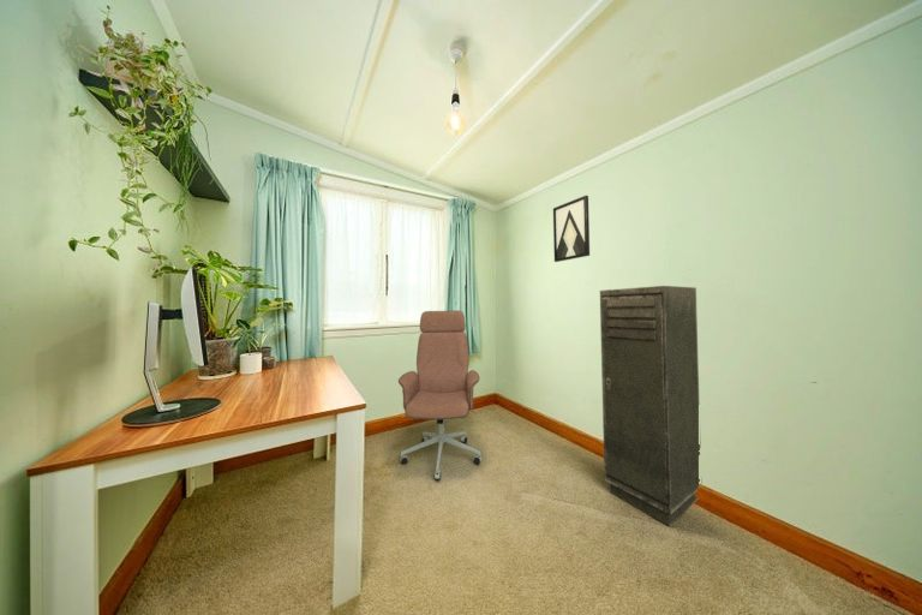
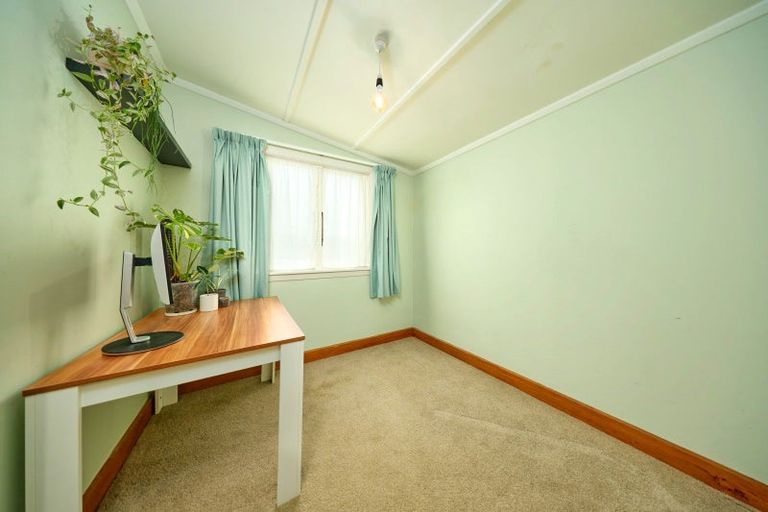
- office chair [397,310,483,480]
- wall art [552,195,591,263]
- storage cabinet [599,285,701,527]
